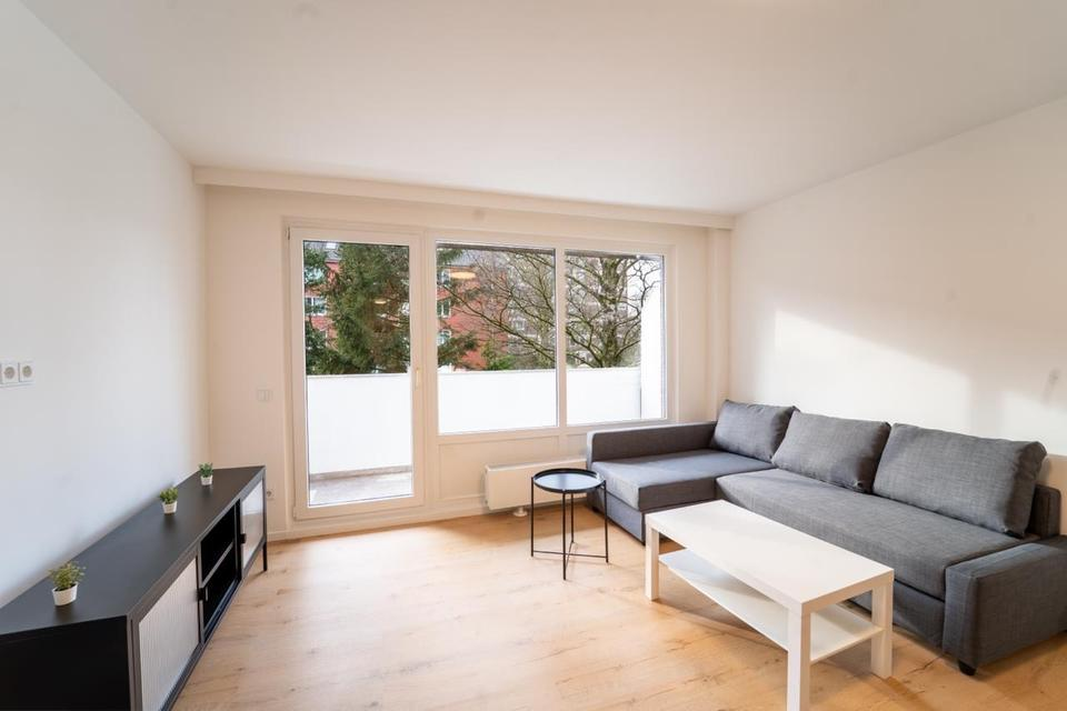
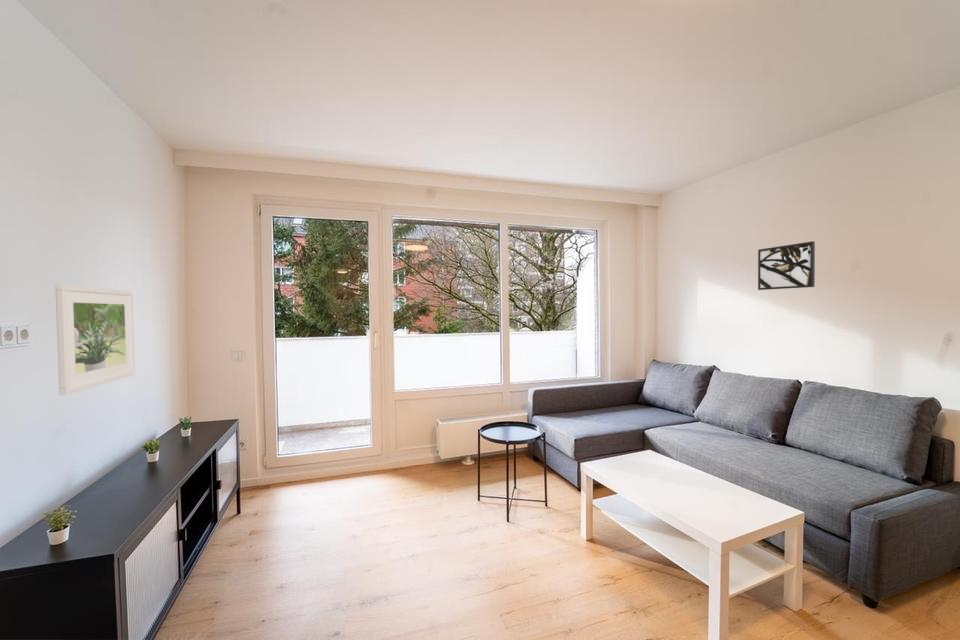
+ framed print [55,283,136,396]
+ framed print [757,240,816,291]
